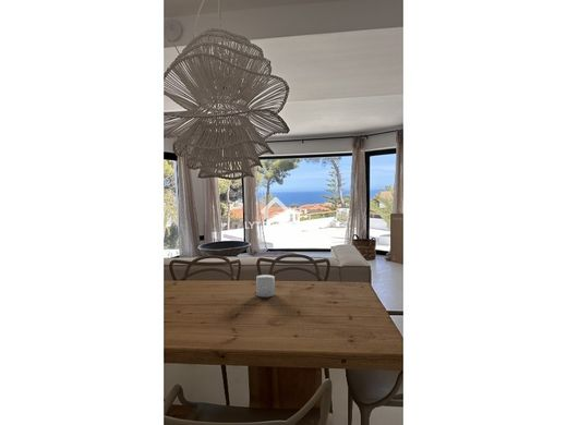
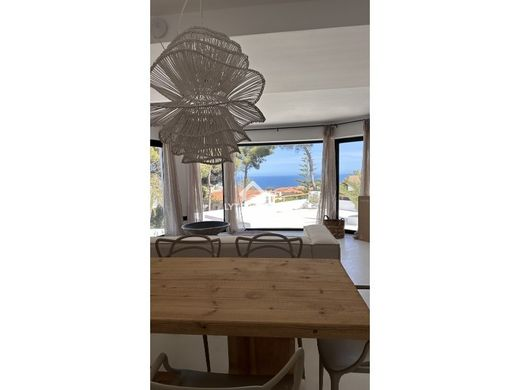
- candle [255,274,276,298]
